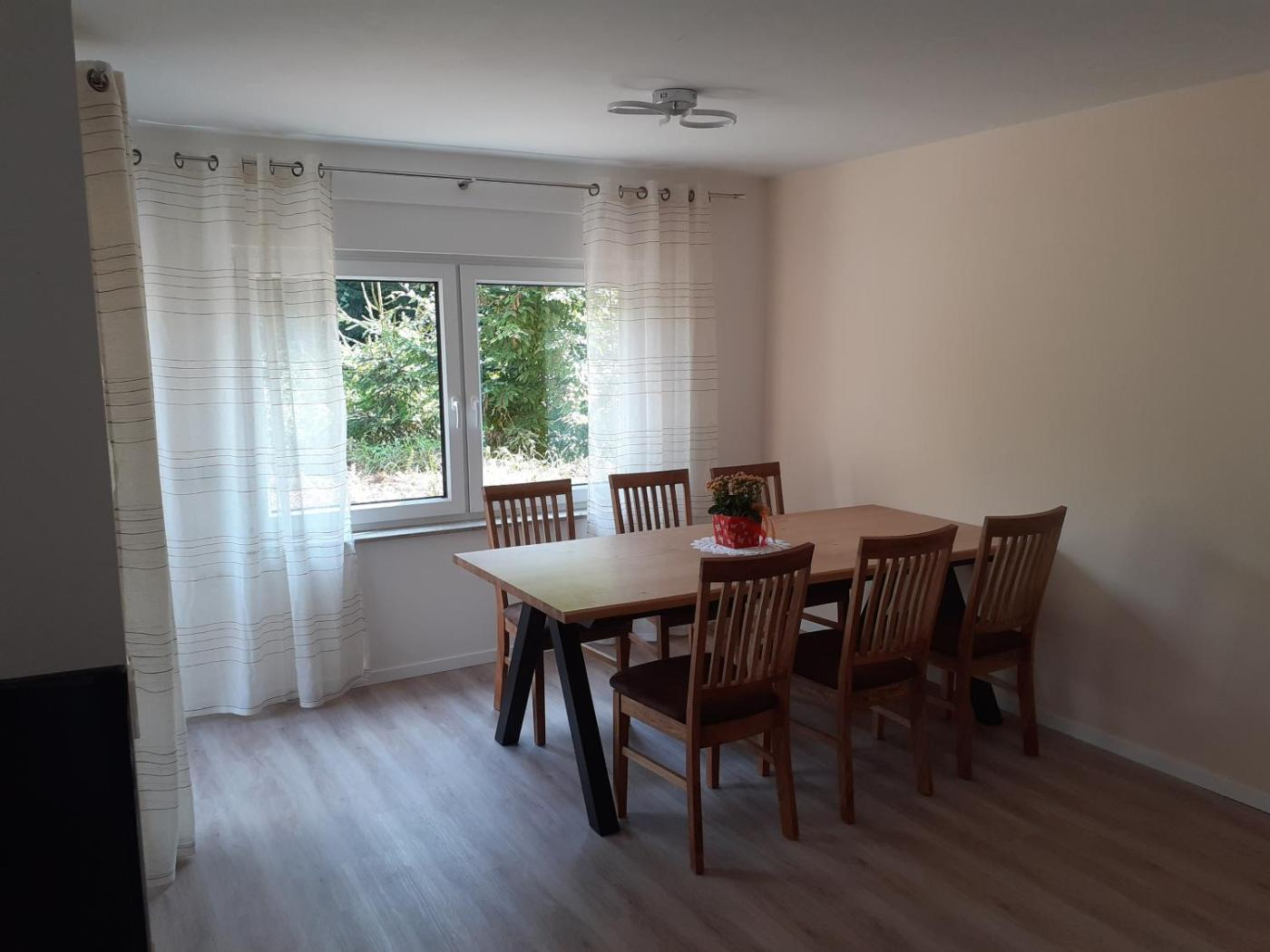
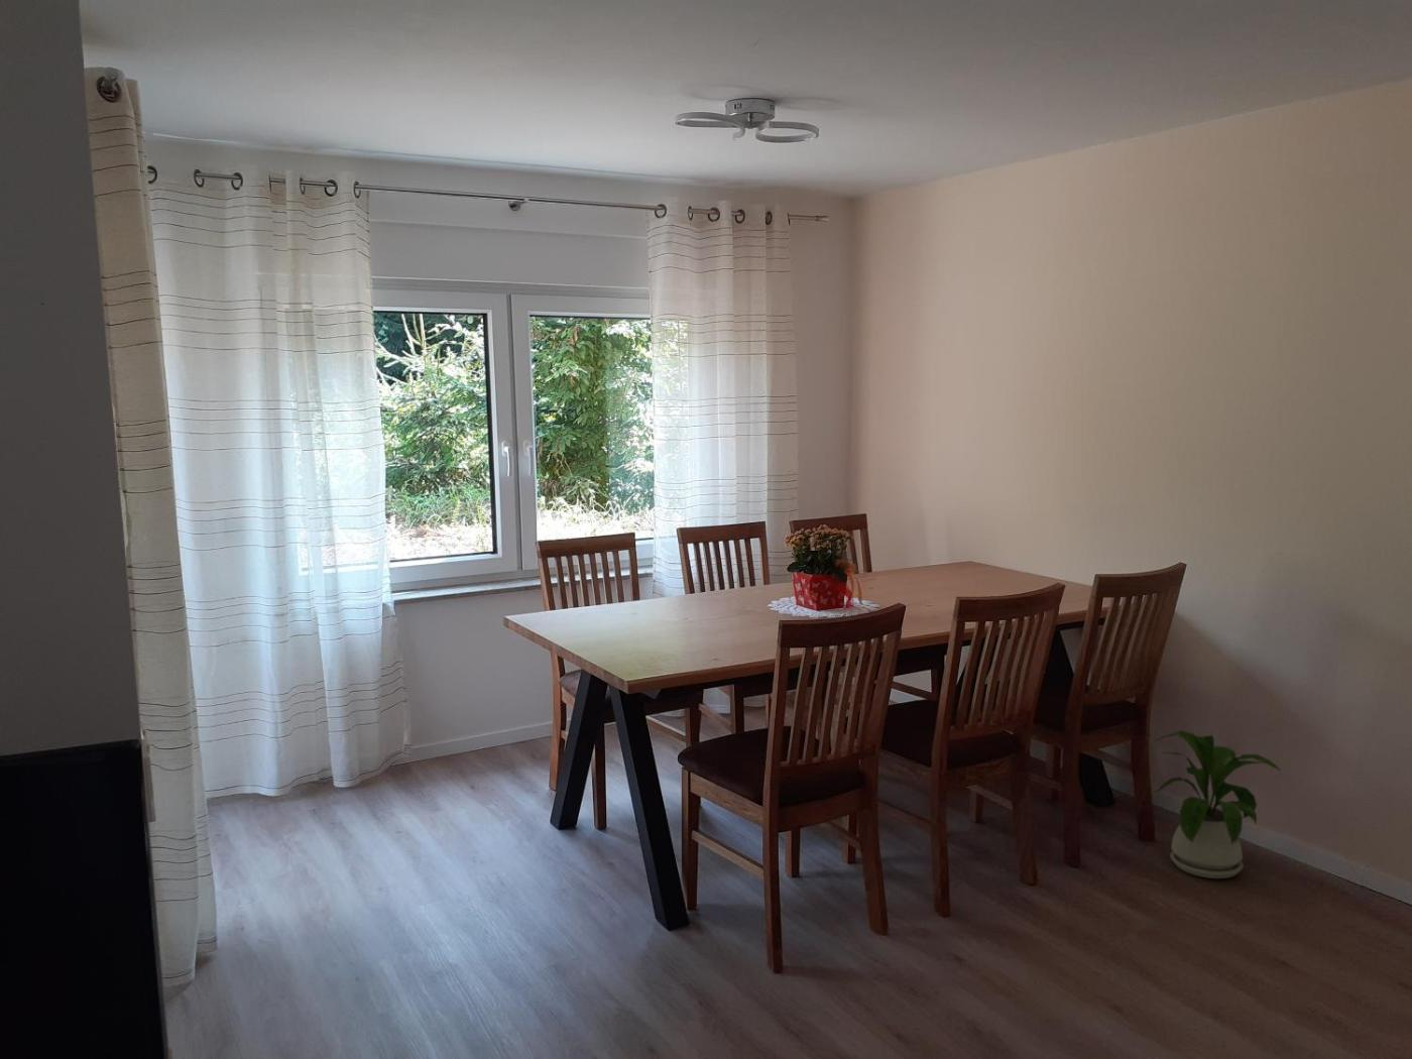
+ house plant [1153,730,1282,880]
